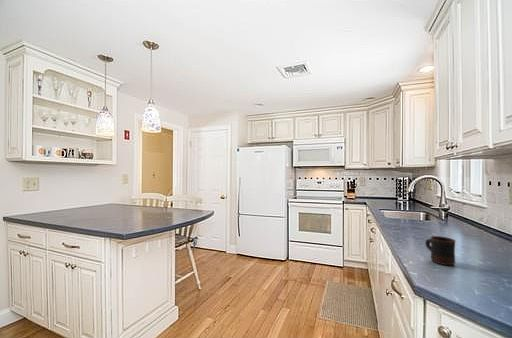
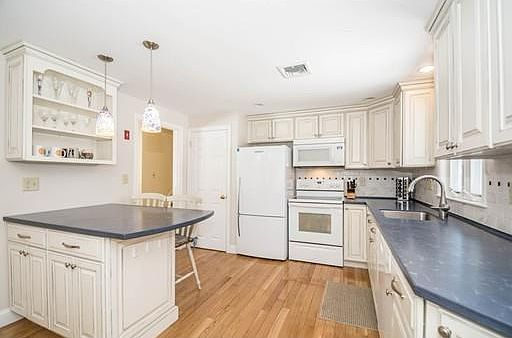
- mug [424,235,456,266]
